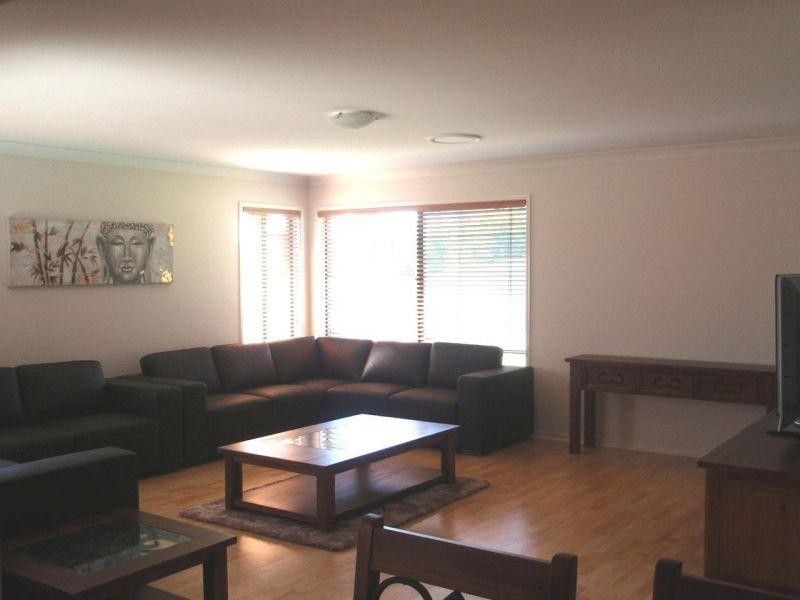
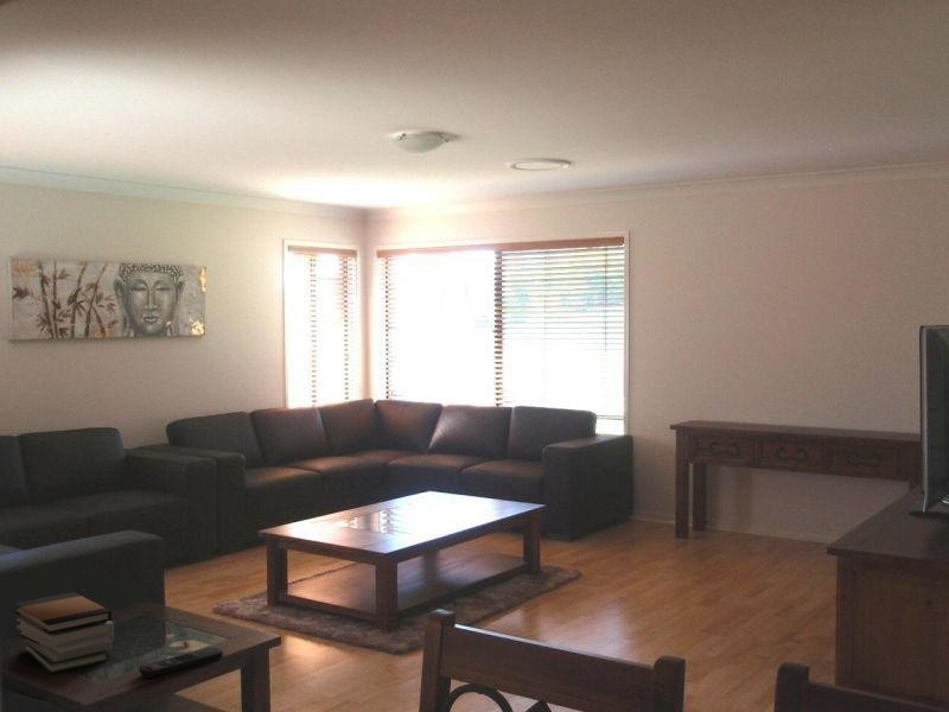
+ remote control [139,646,224,679]
+ book stack [13,591,115,674]
